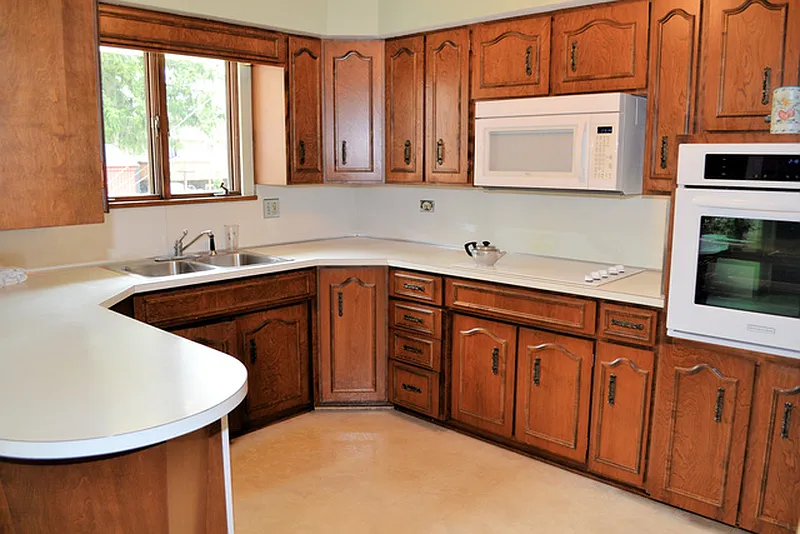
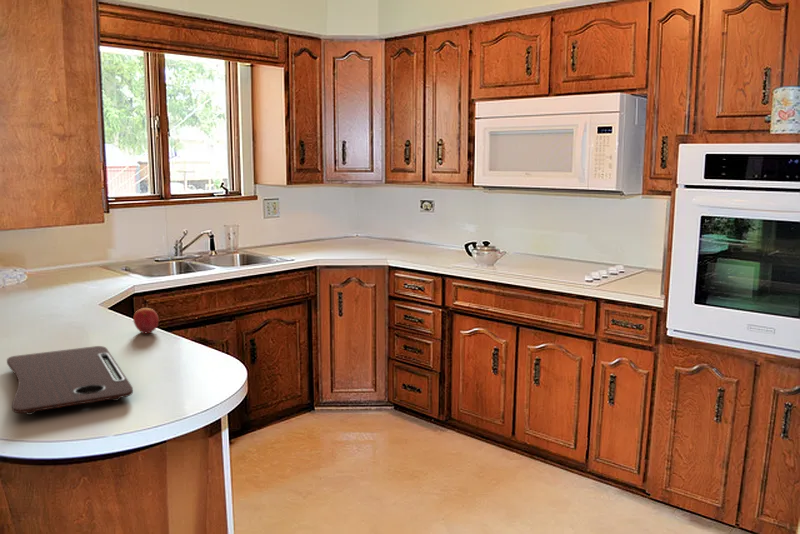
+ fruit [132,307,159,335]
+ cutting board [6,345,134,416]
